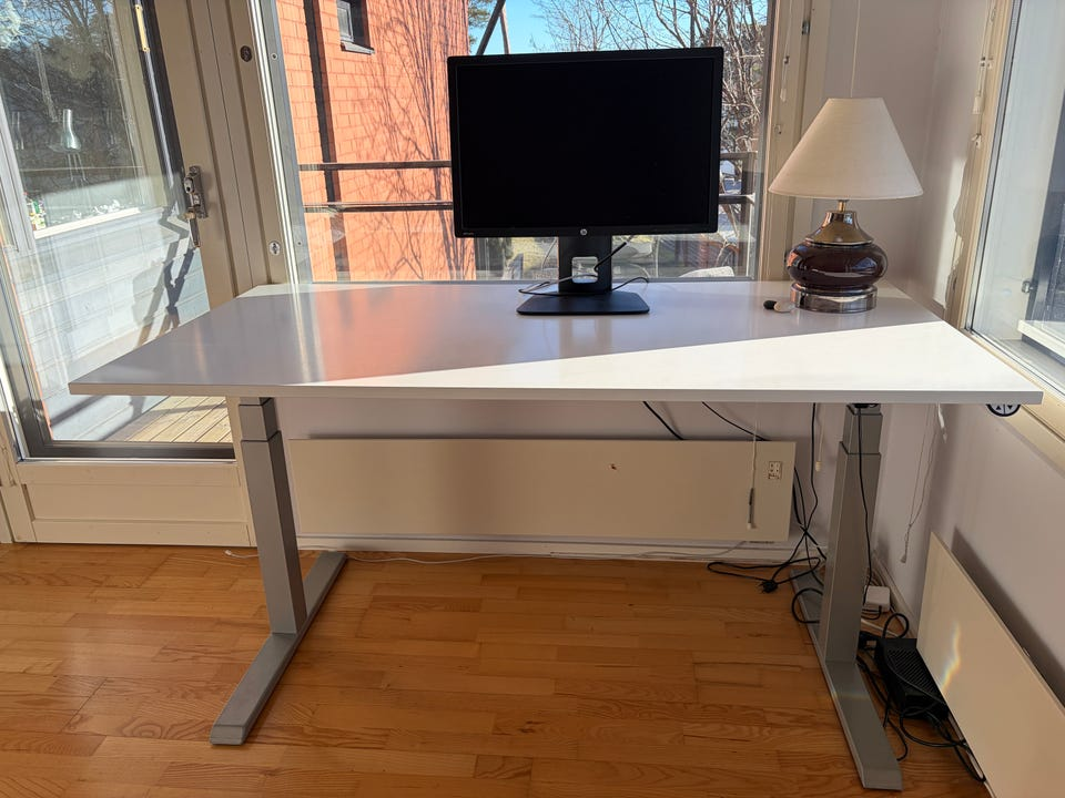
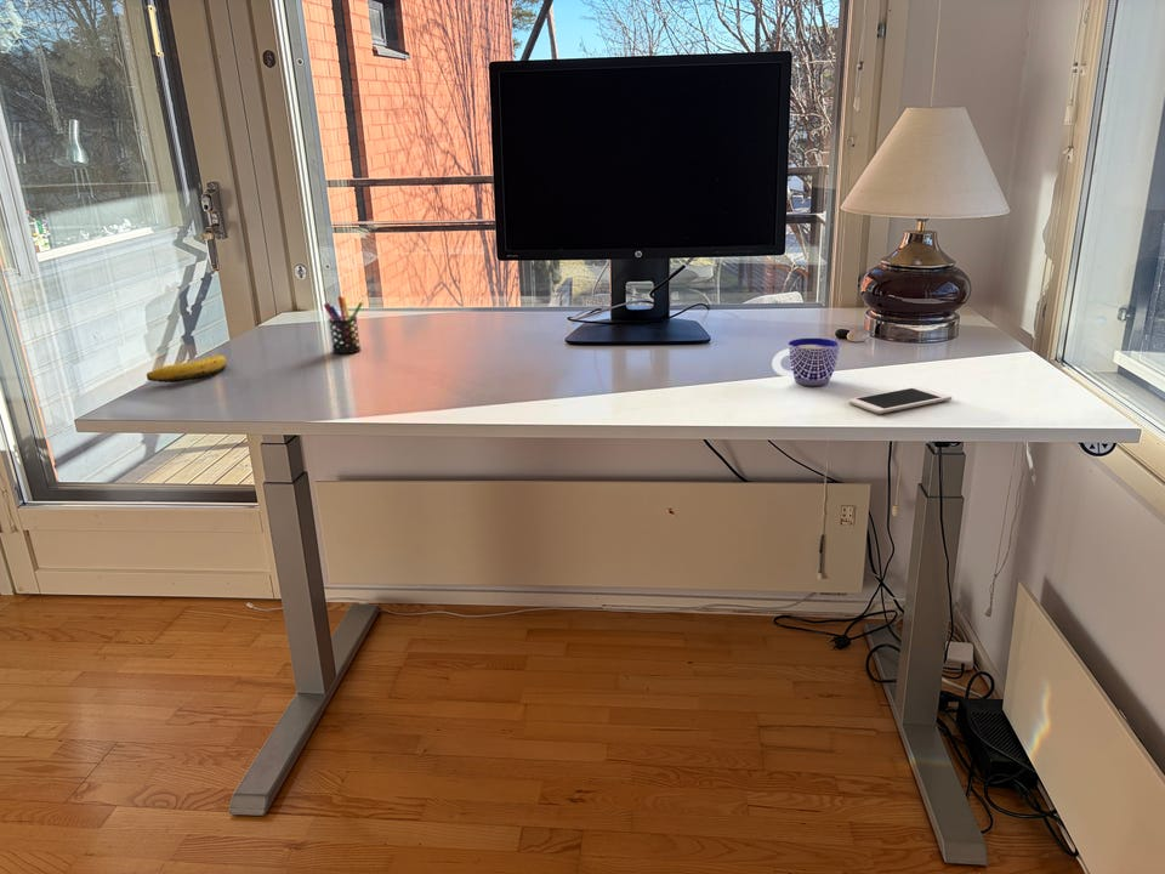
+ cup [771,336,841,387]
+ cell phone [847,385,953,415]
+ pen holder [323,295,364,354]
+ banana [146,354,228,384]
